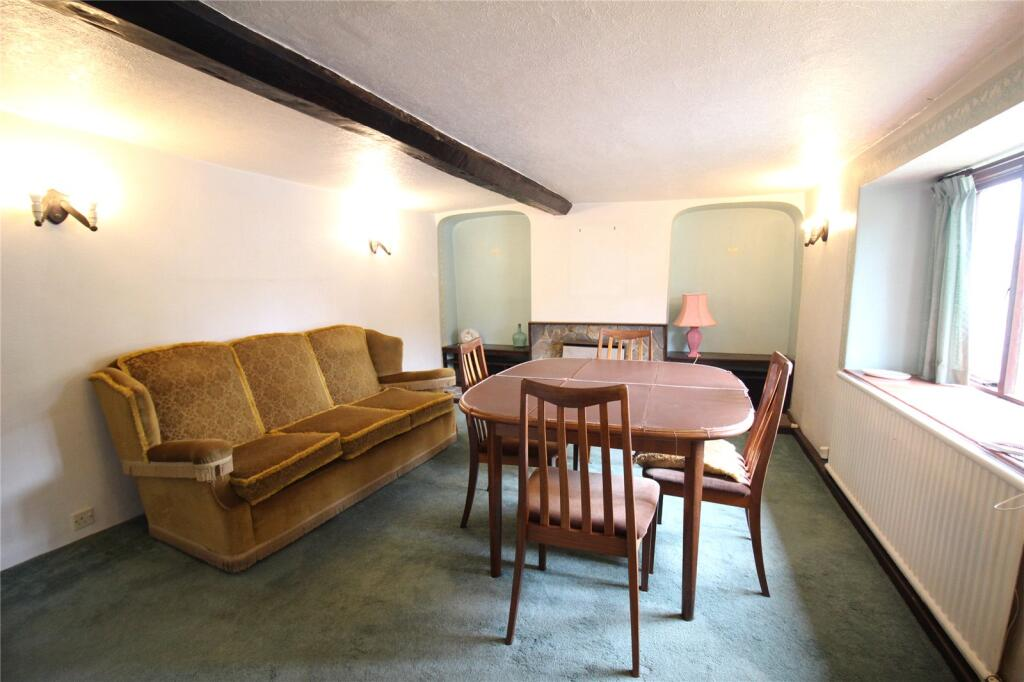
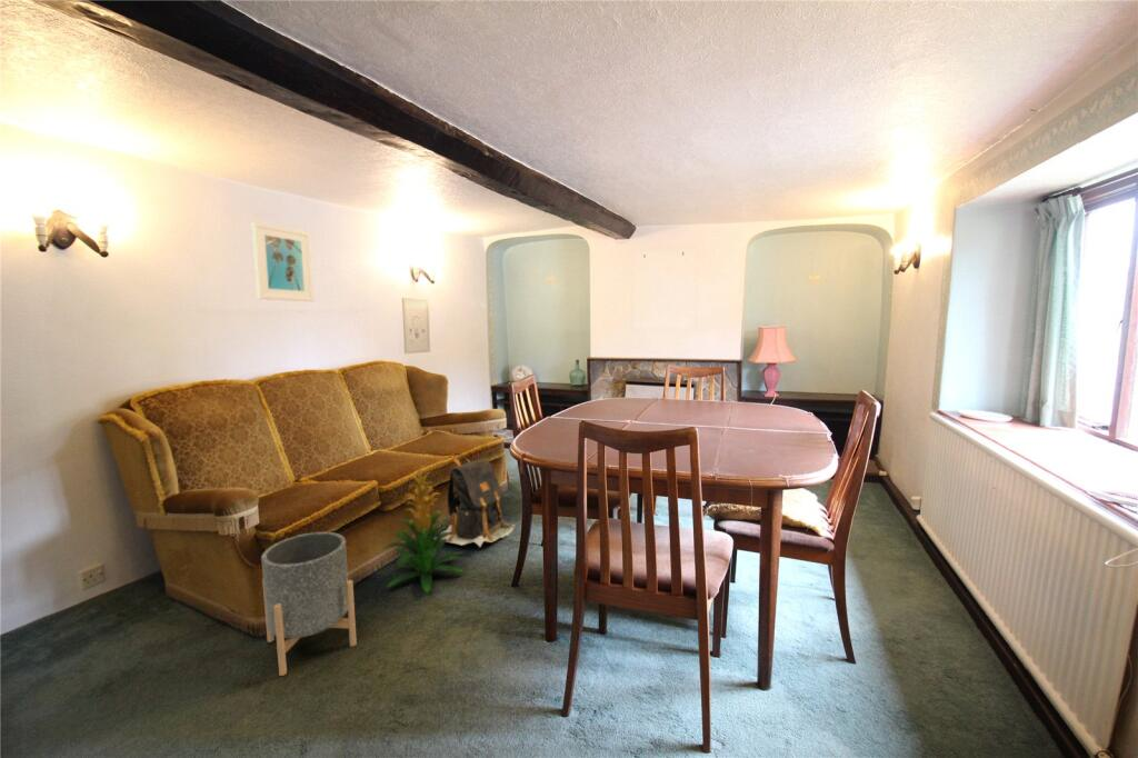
+ indoor plant [383,465,466,595]
+ wall art [401,297,431,355]
+ backpack [435,451,516,548]
+ planter [260,531,358,677]
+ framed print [250,221,315,302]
